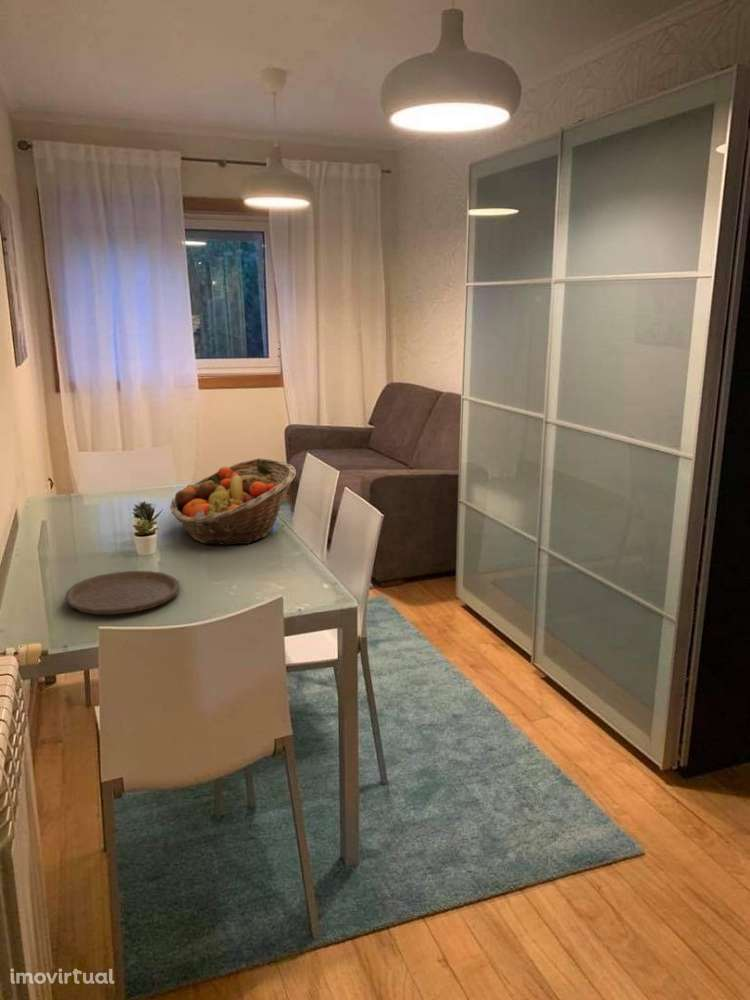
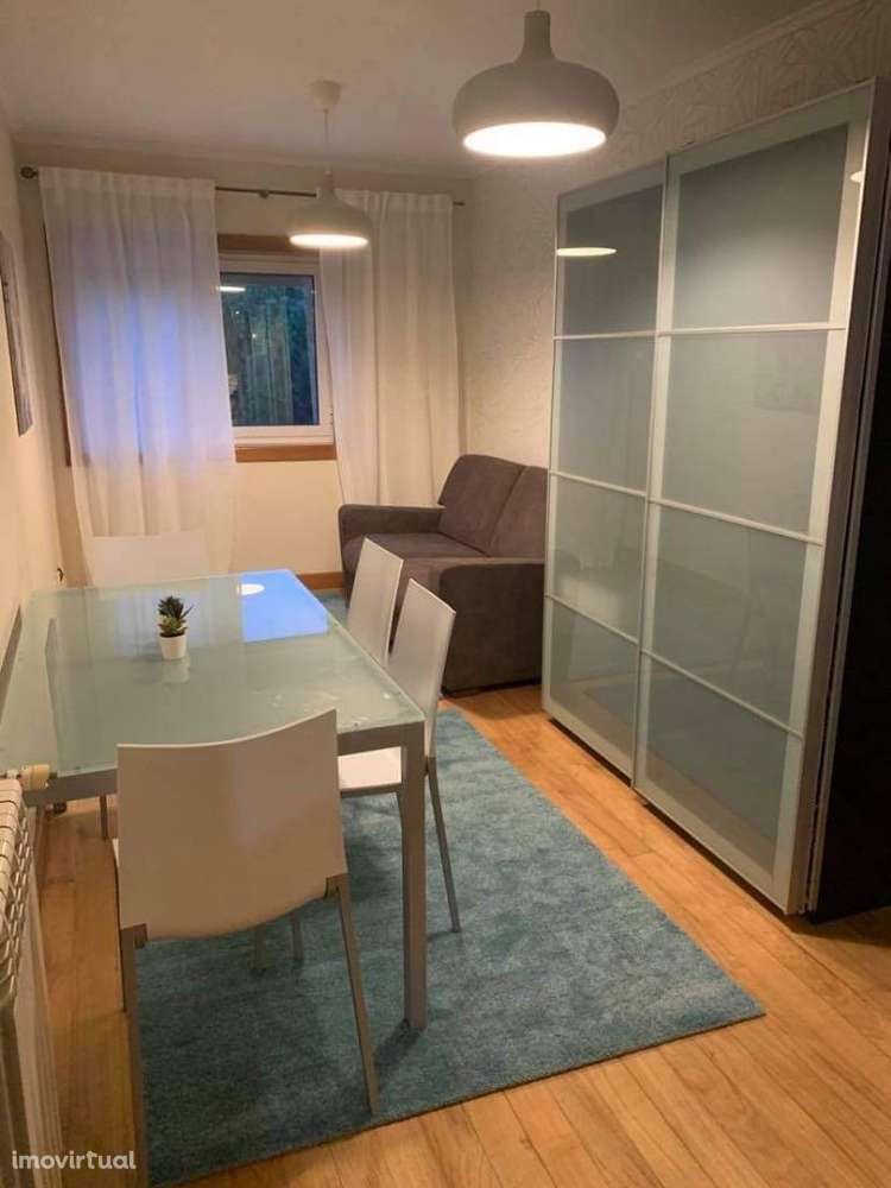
- plate [64,570,181,615]
- fruit basket [169,457,297,546]
